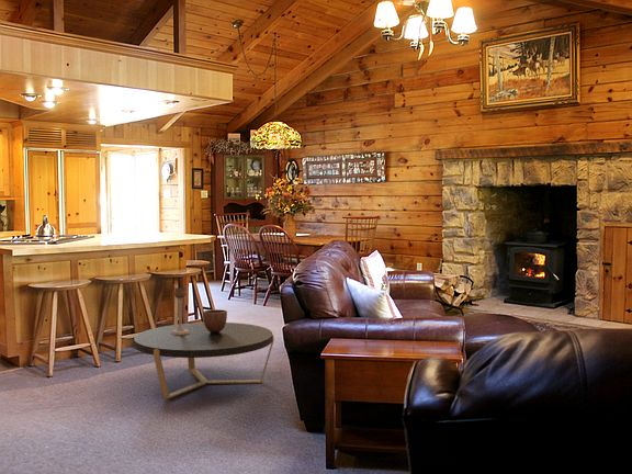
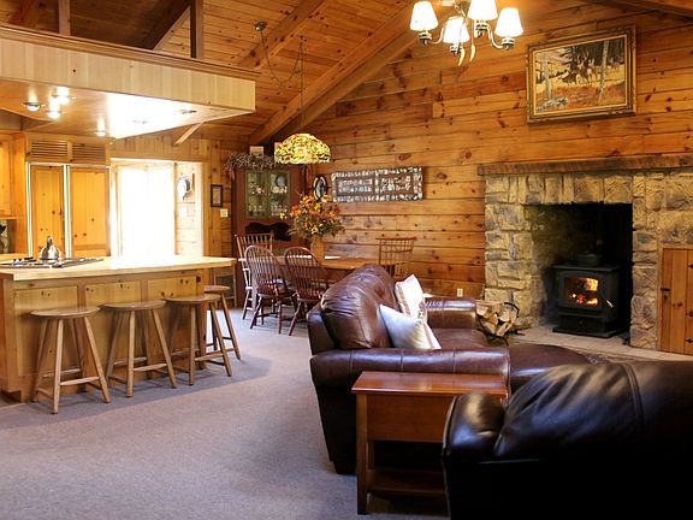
- decorative bowl [202,308,228,334]
- candle holder [171,286,190,335]
- coffee table [133,321,275,399]
